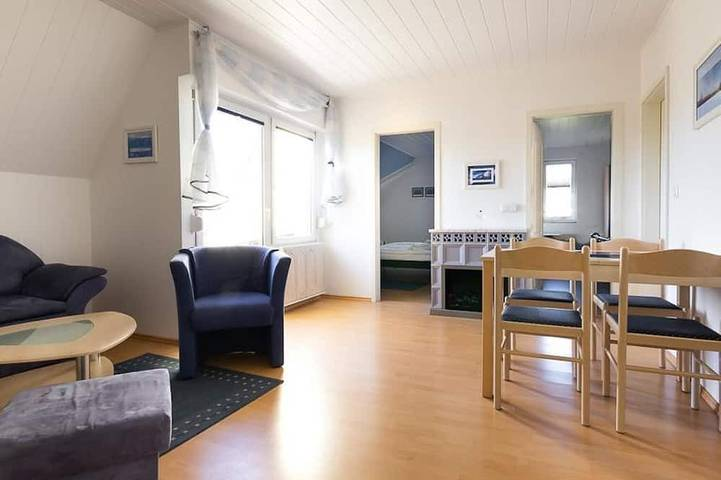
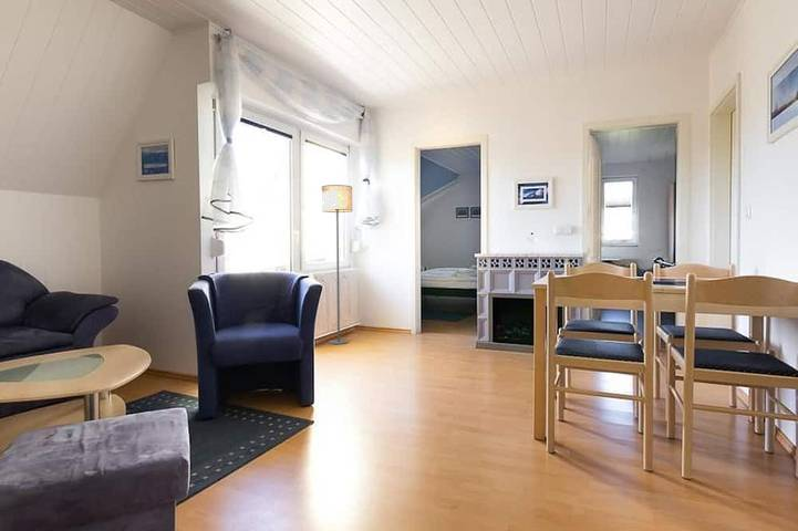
+ floor lamp [321,184,353,345]
